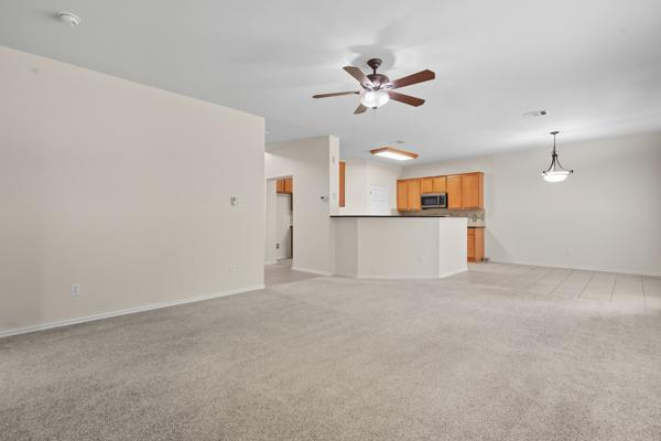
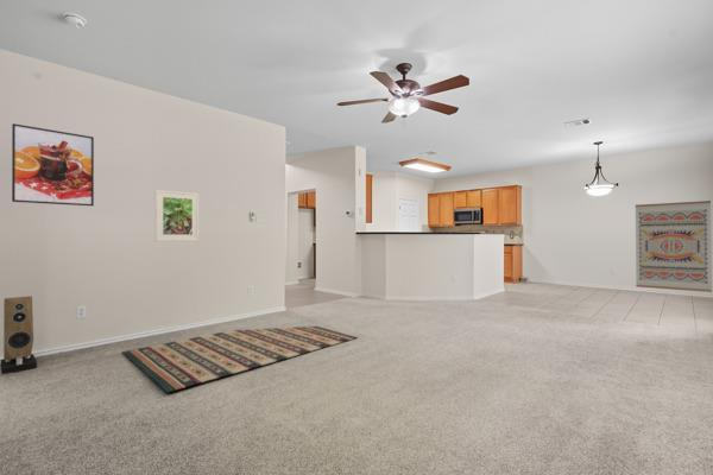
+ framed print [154,189,200,242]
+ wall art [635,200,713,293]
+ speaker [0,294,38,375]
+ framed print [11,122,95,207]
+ rug [121,325,359,393]
